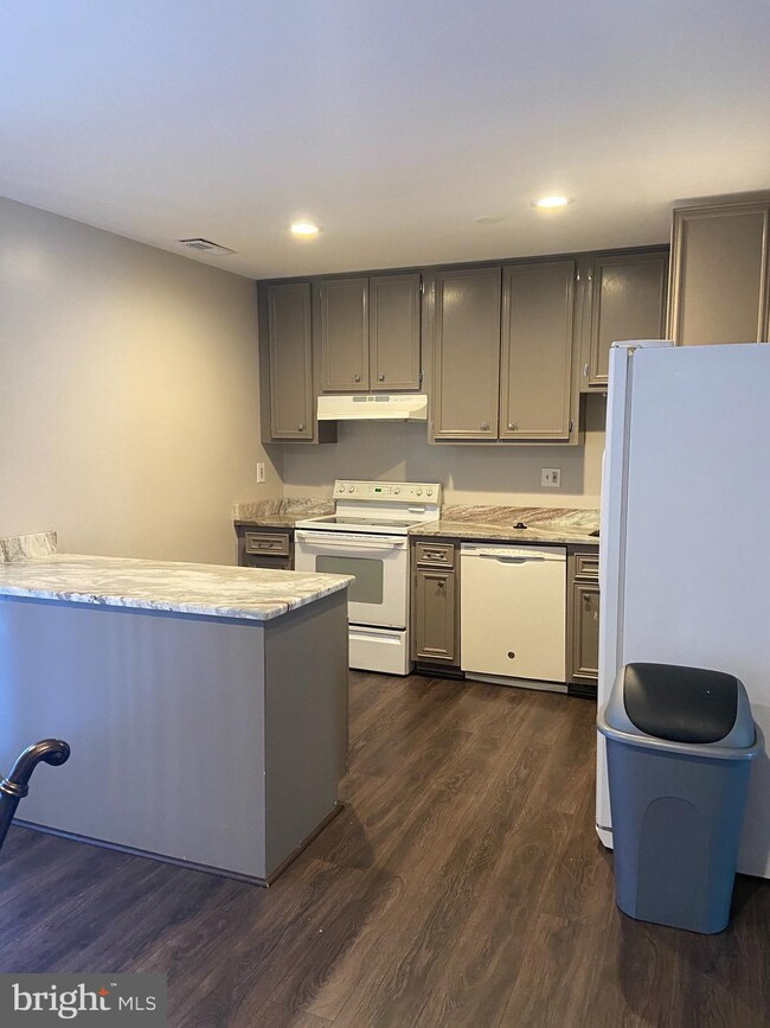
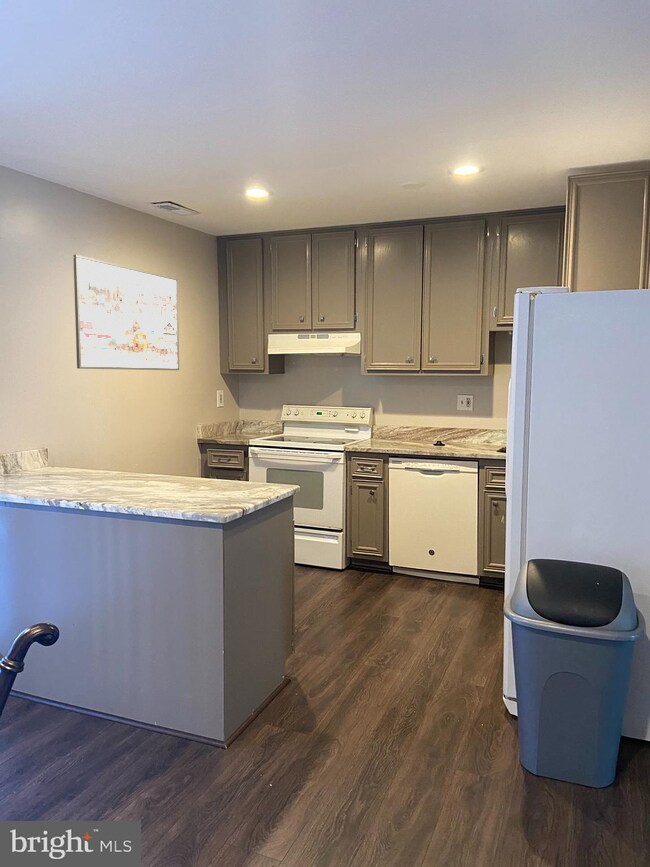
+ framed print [72,254,180,371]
